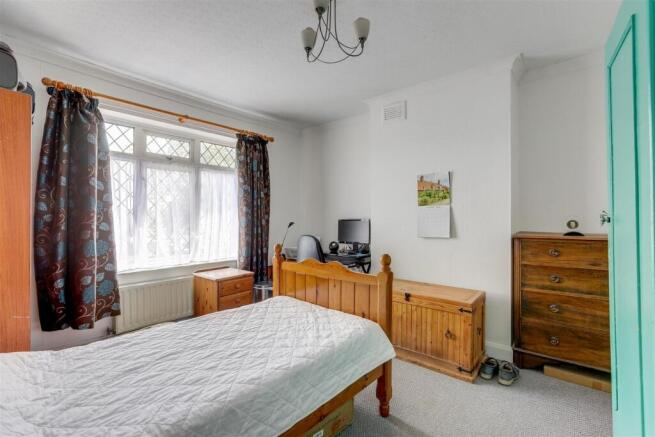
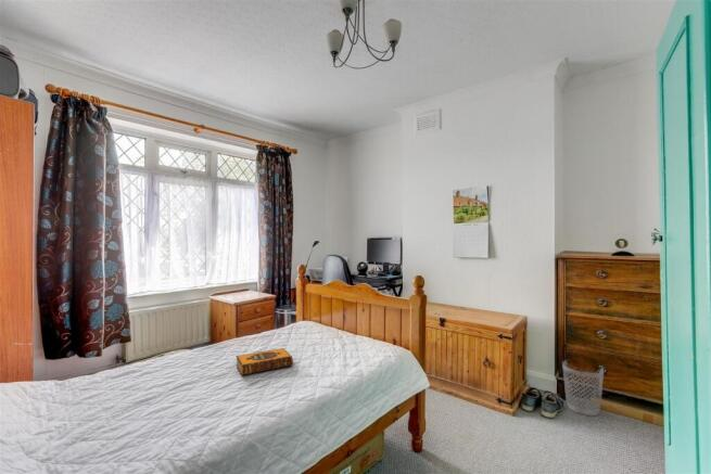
+ hardback book [234,347,294,376]
+ wastebasket [561,359,605,417]
